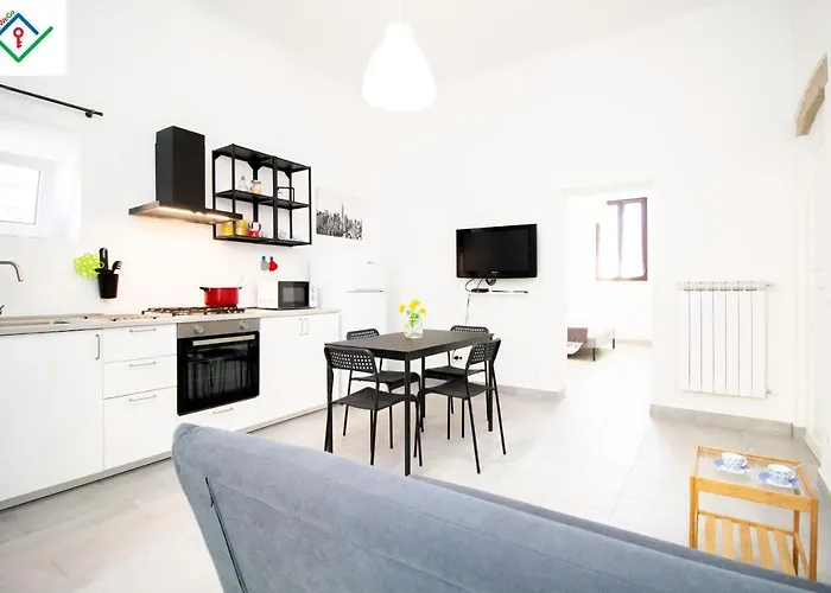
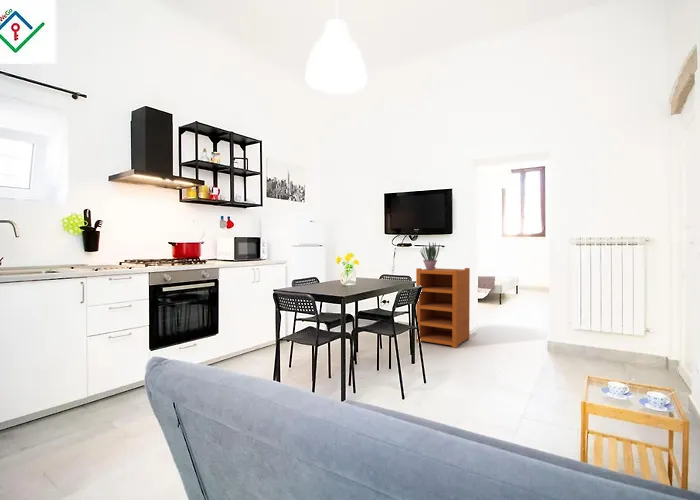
+ cupboard [415,266,471,349]
+ potted plant [419,241,441,270]
